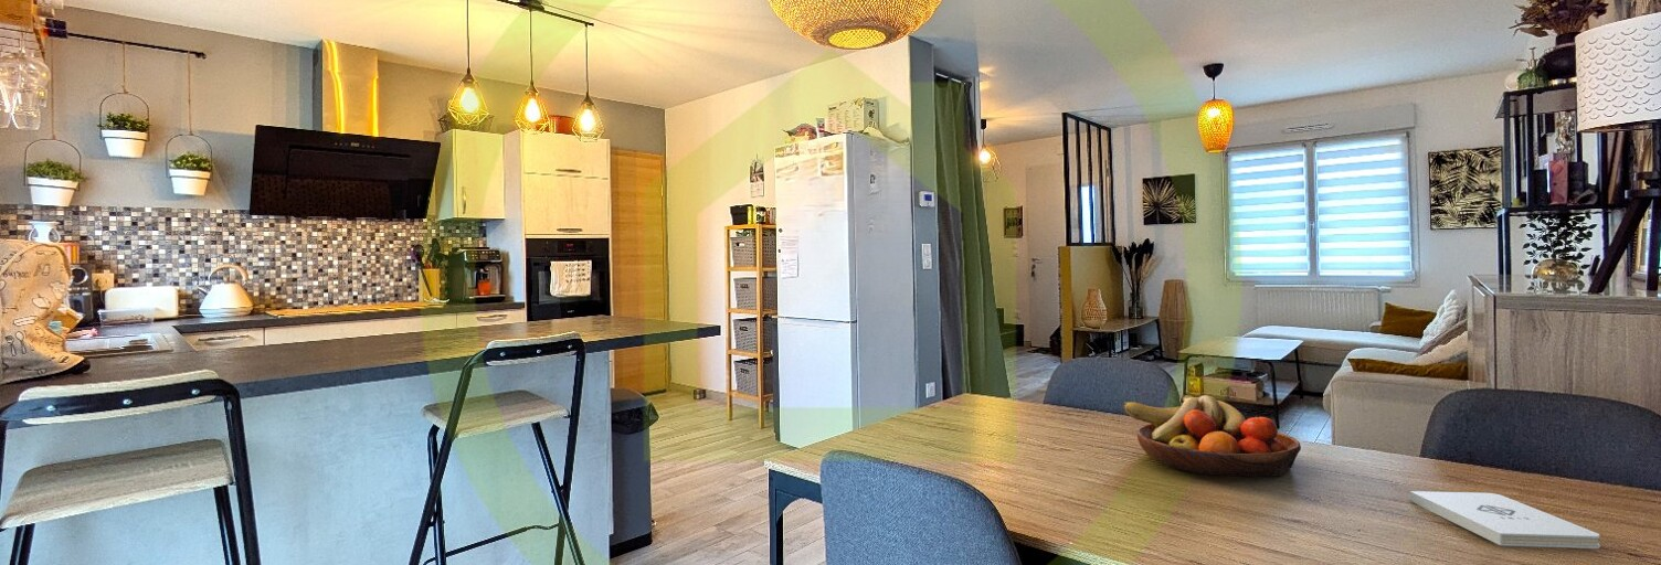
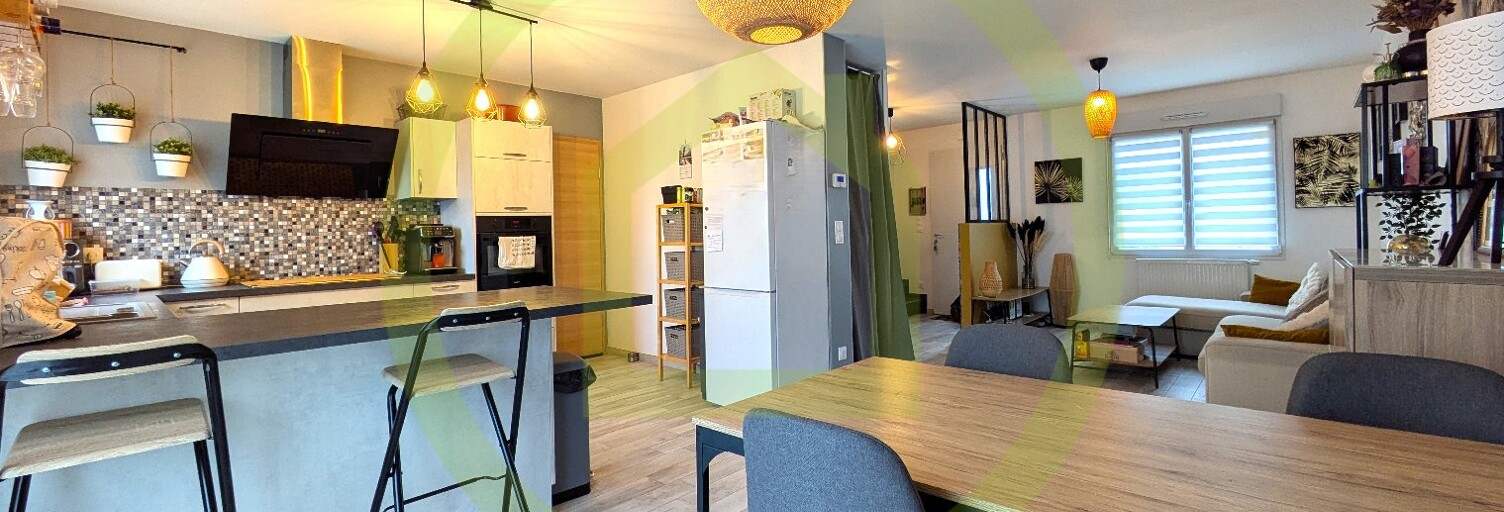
- notepad [1409,490,1601,550]
- fruit bowl [1122,394,1302,478]
